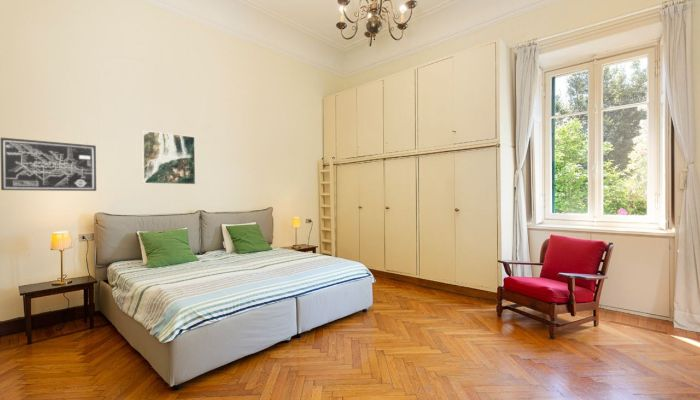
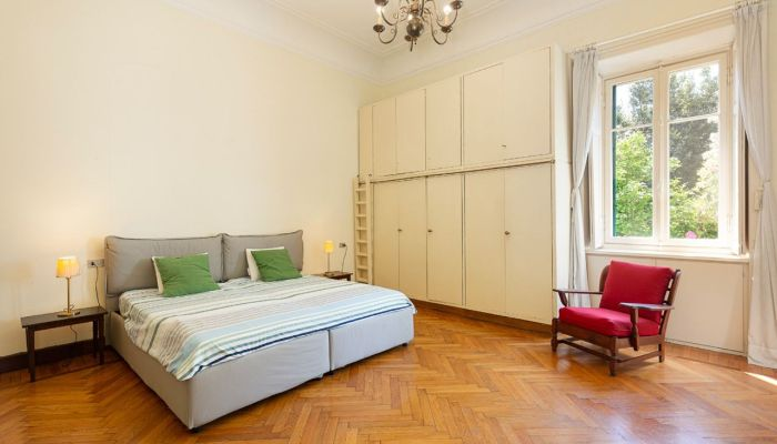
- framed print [141,130,196,185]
- wall art [0,137,97,192]
